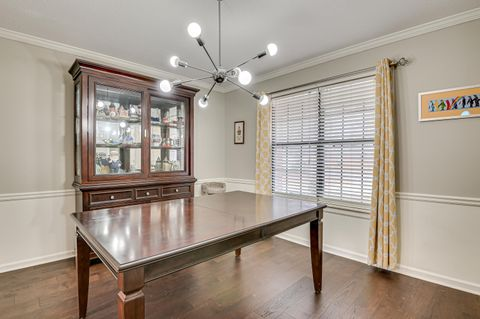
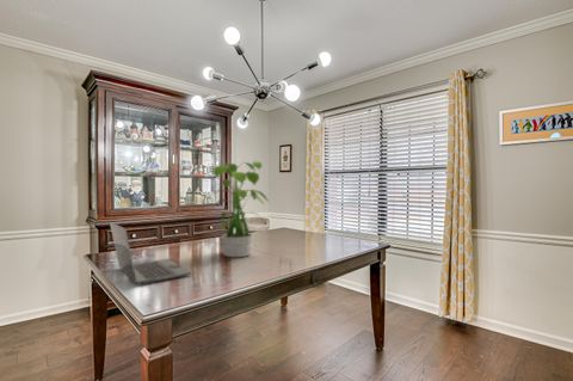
+ potted plant [204,158,271,258]
+ laptop [109,221,192,285]
